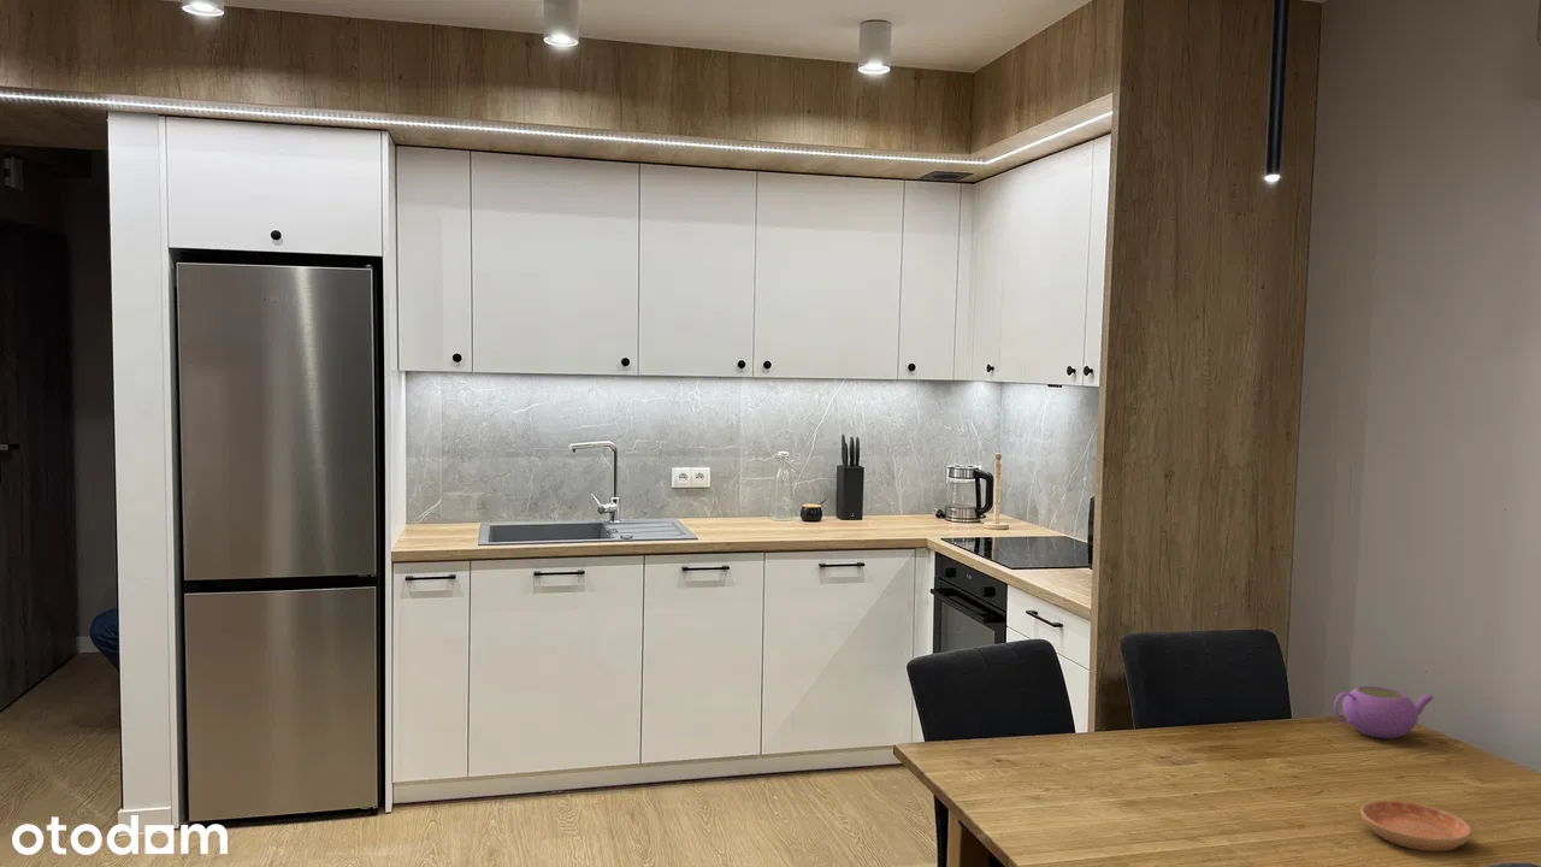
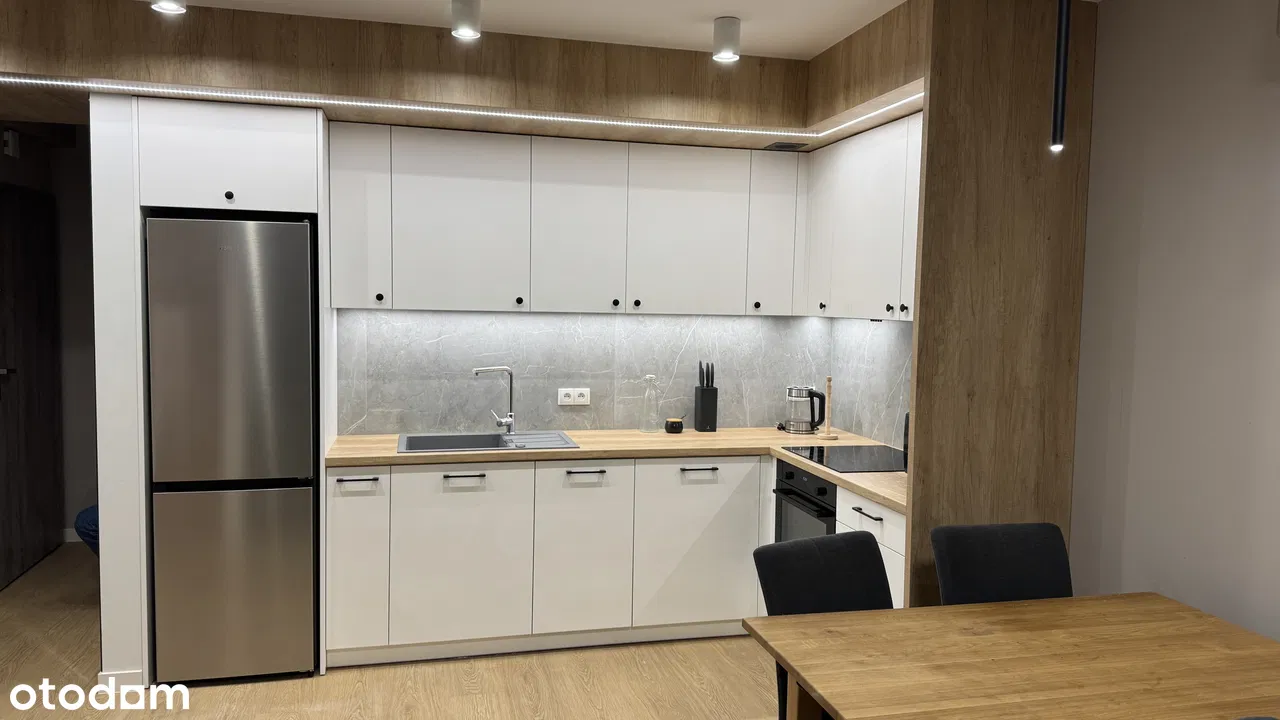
- saucer [1359,800,1472,853]
- teapot [1333,685,1434,739]
